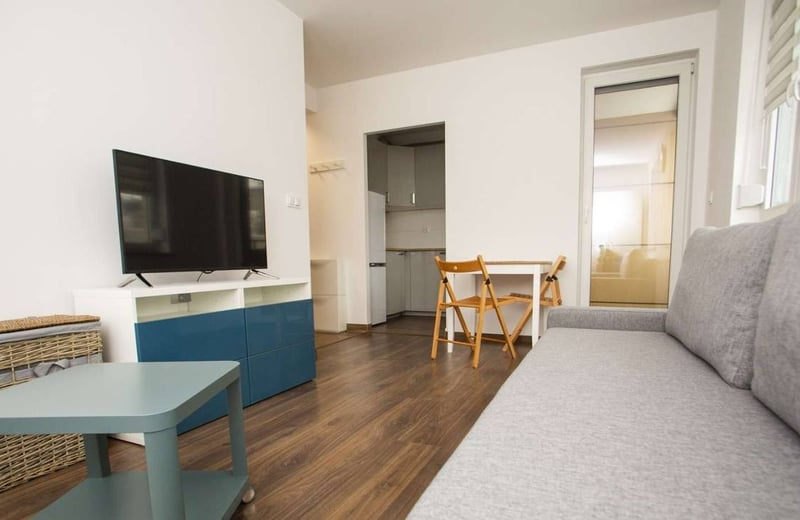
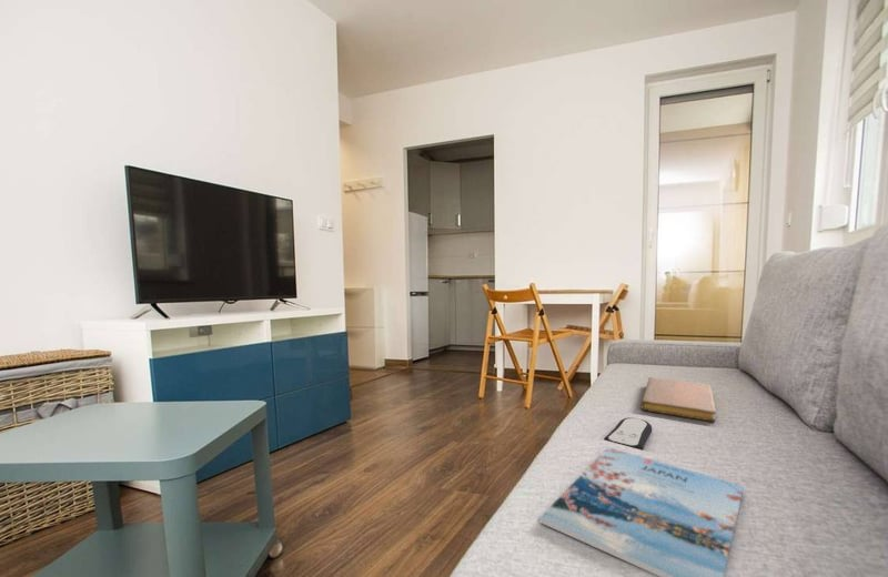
+ remote control [603,416,653,452]
+ notebook [640,376,717,423]
+ magazine [538,446,745,577]
